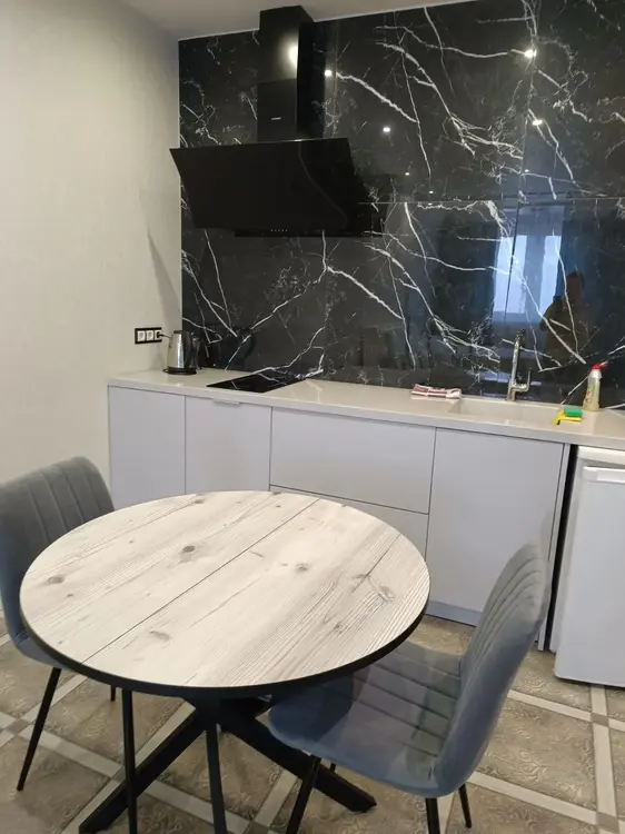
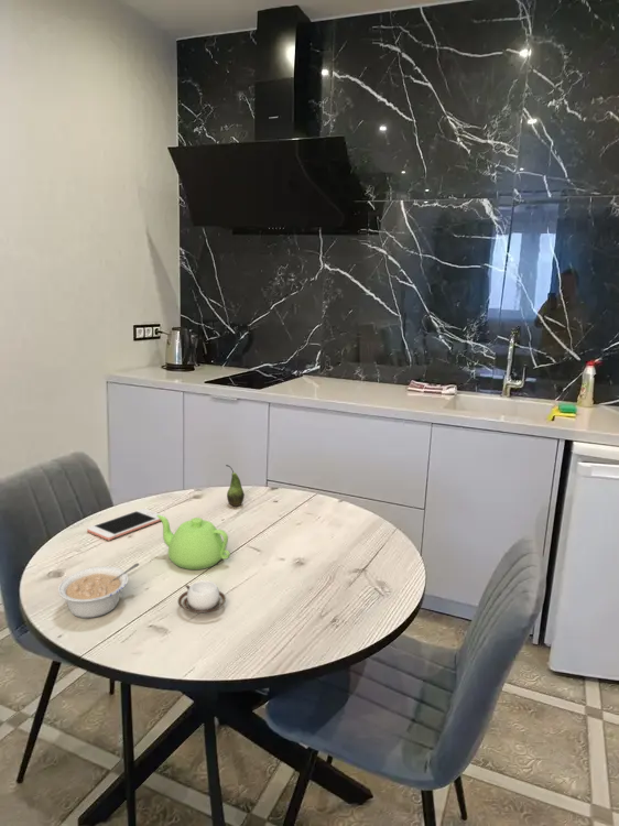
+ cup [177,579,227,615]
+ teapot [158,515,231,570]
+ legume [57,562,140,619]
+ fruit [225,464,246,508]
+ cell phone [86,508,165,541]
